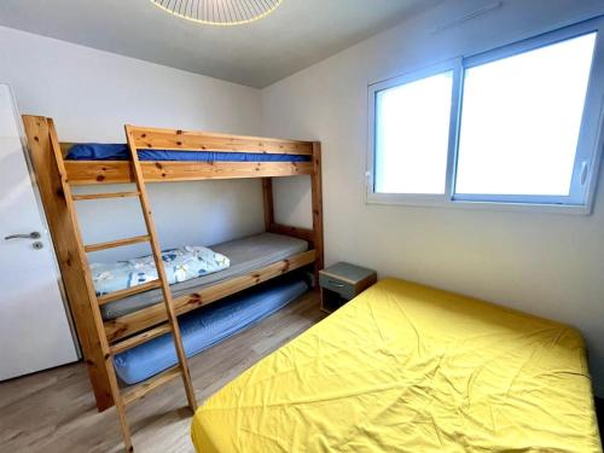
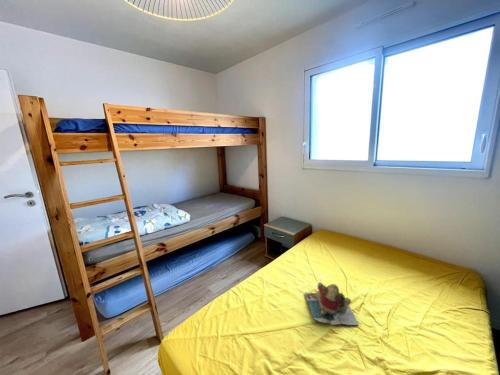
+ teddy bear [304,281,360,326]
